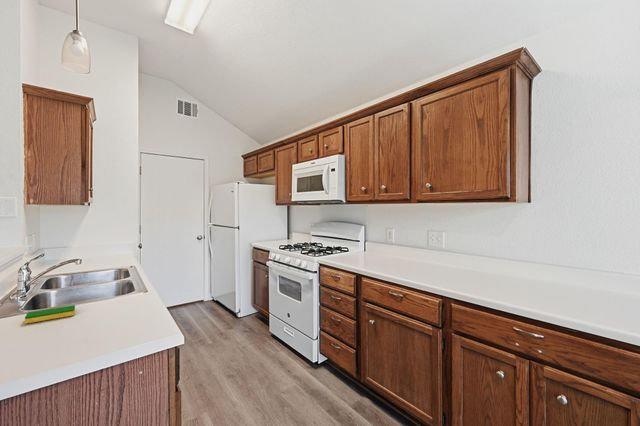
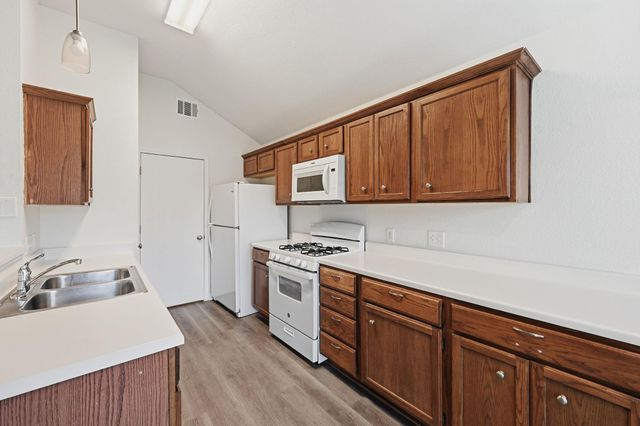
- dish sponge [24,304,76,325]
